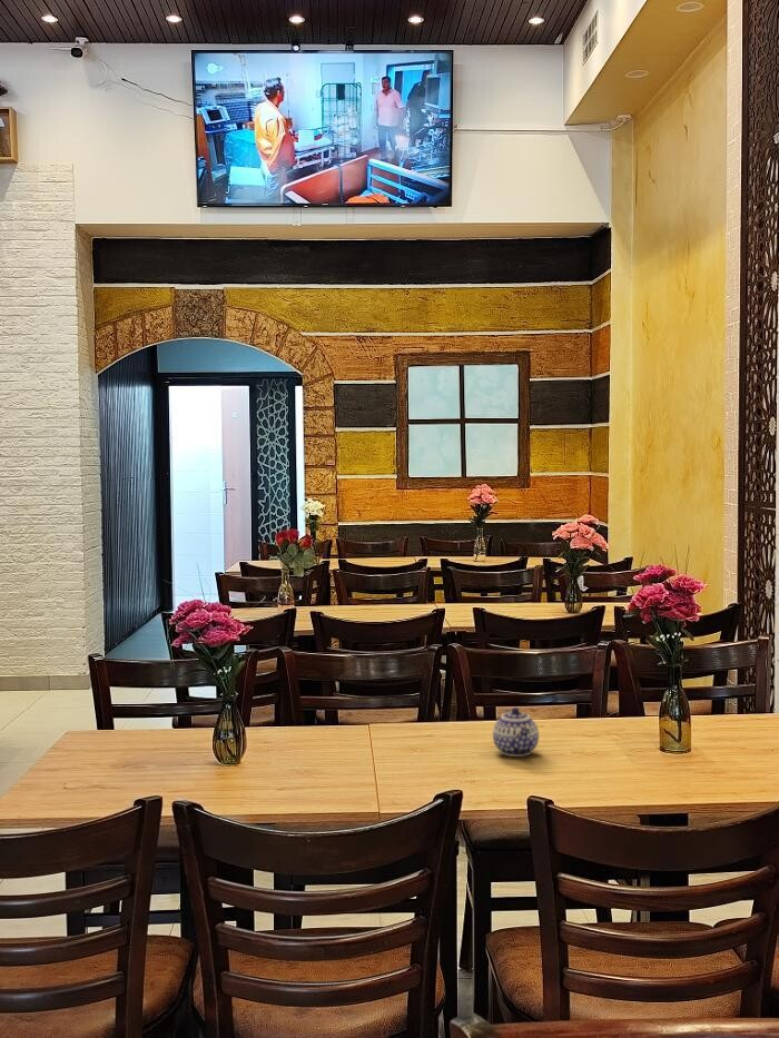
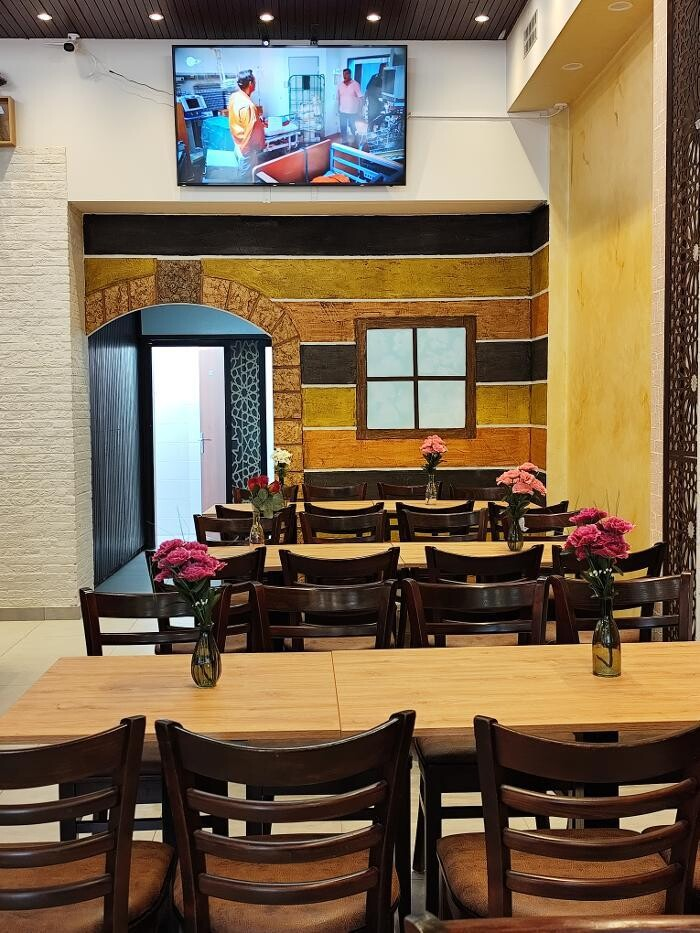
- teapot [492,706,540,758]
